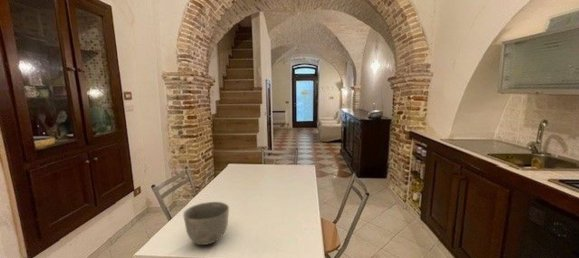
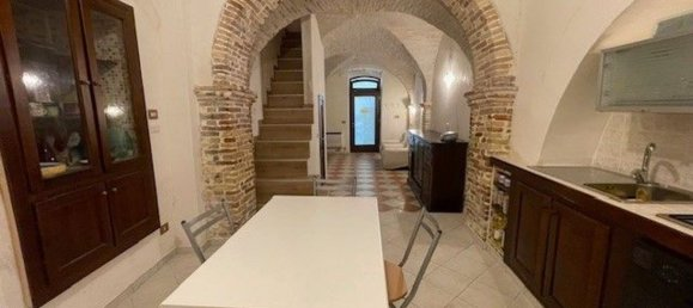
- bowl [182,201,230,246]
